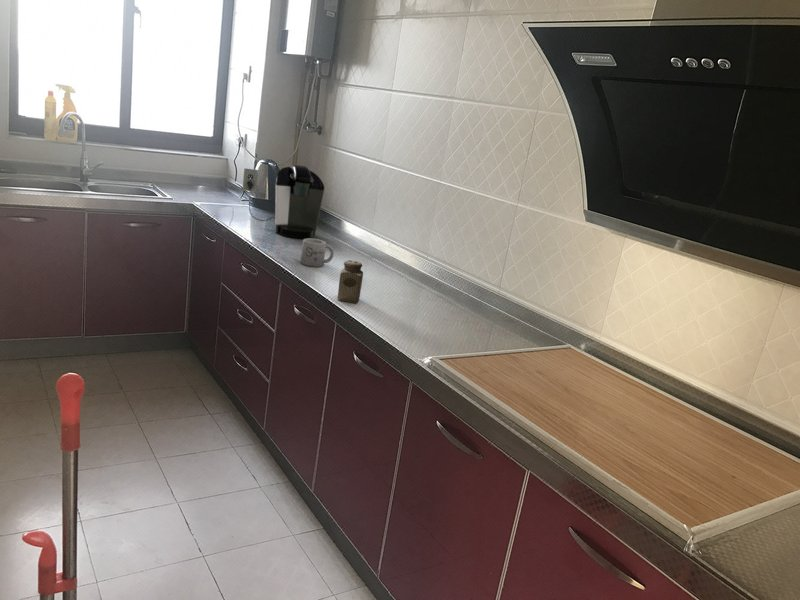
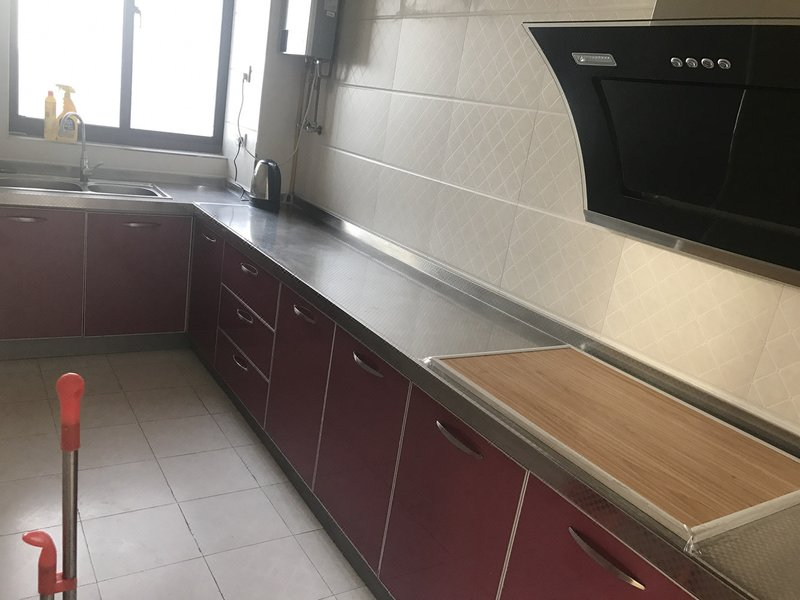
- coffee maker [241,163,325,239]
- salt shaker [337,259,364,304]
- mug [299,238,335,268]
